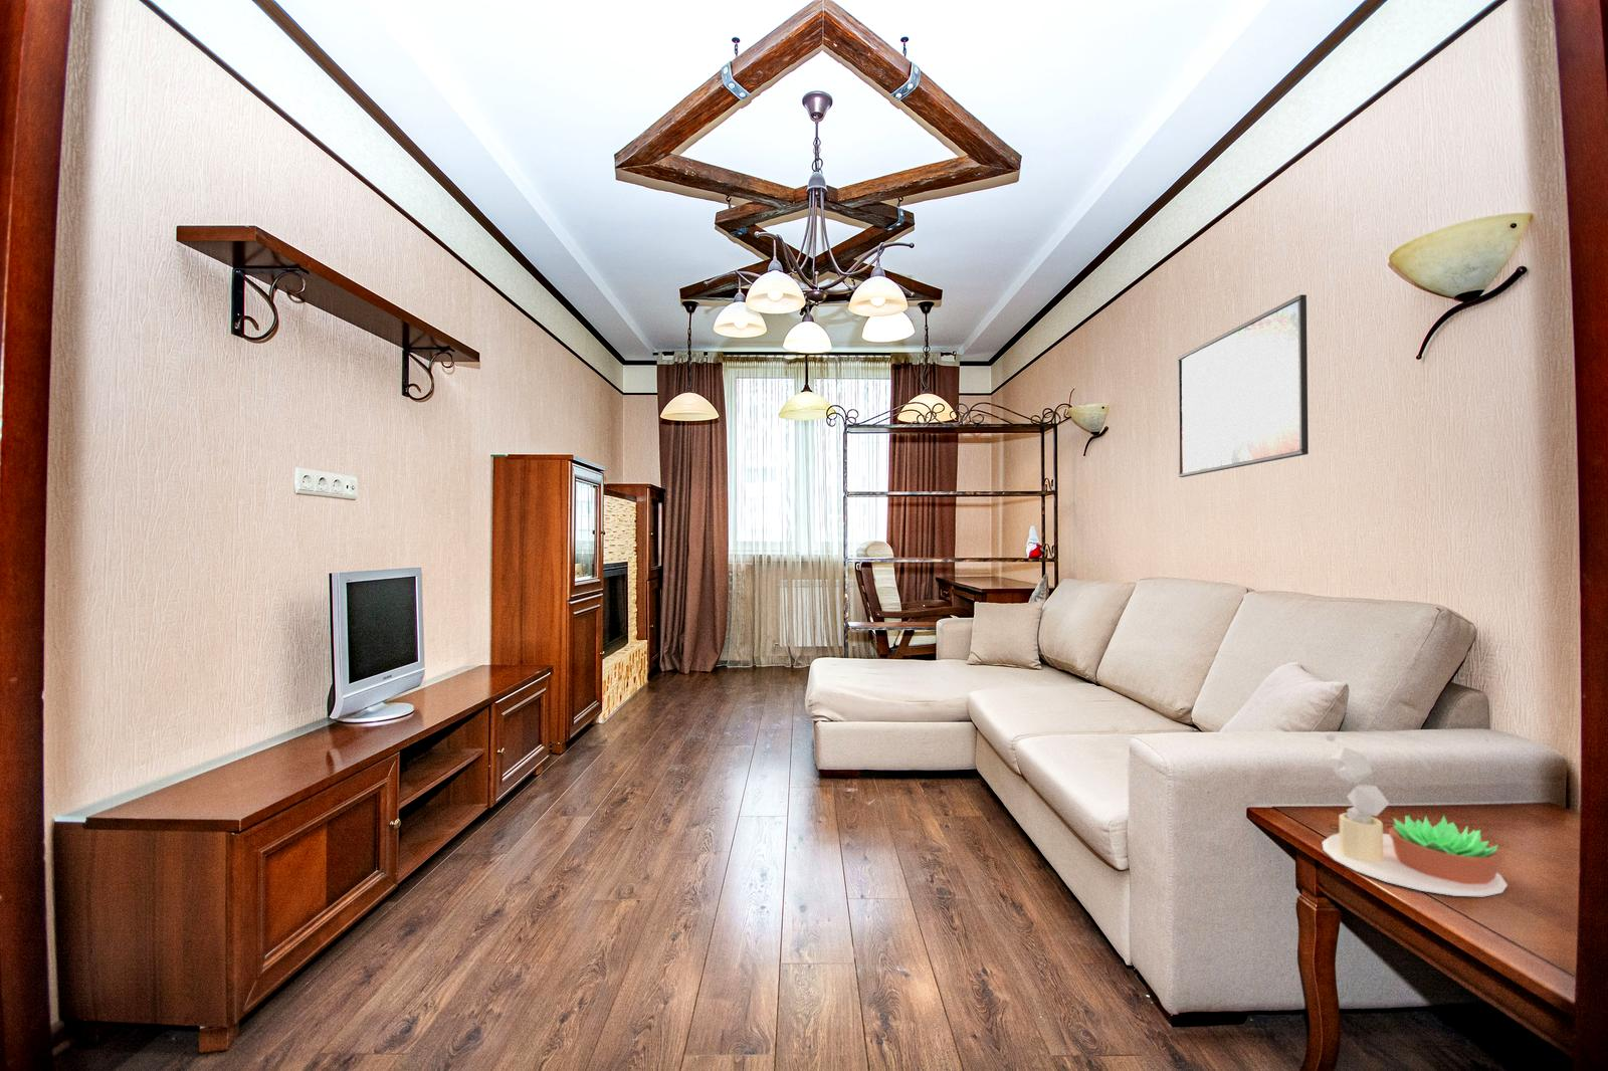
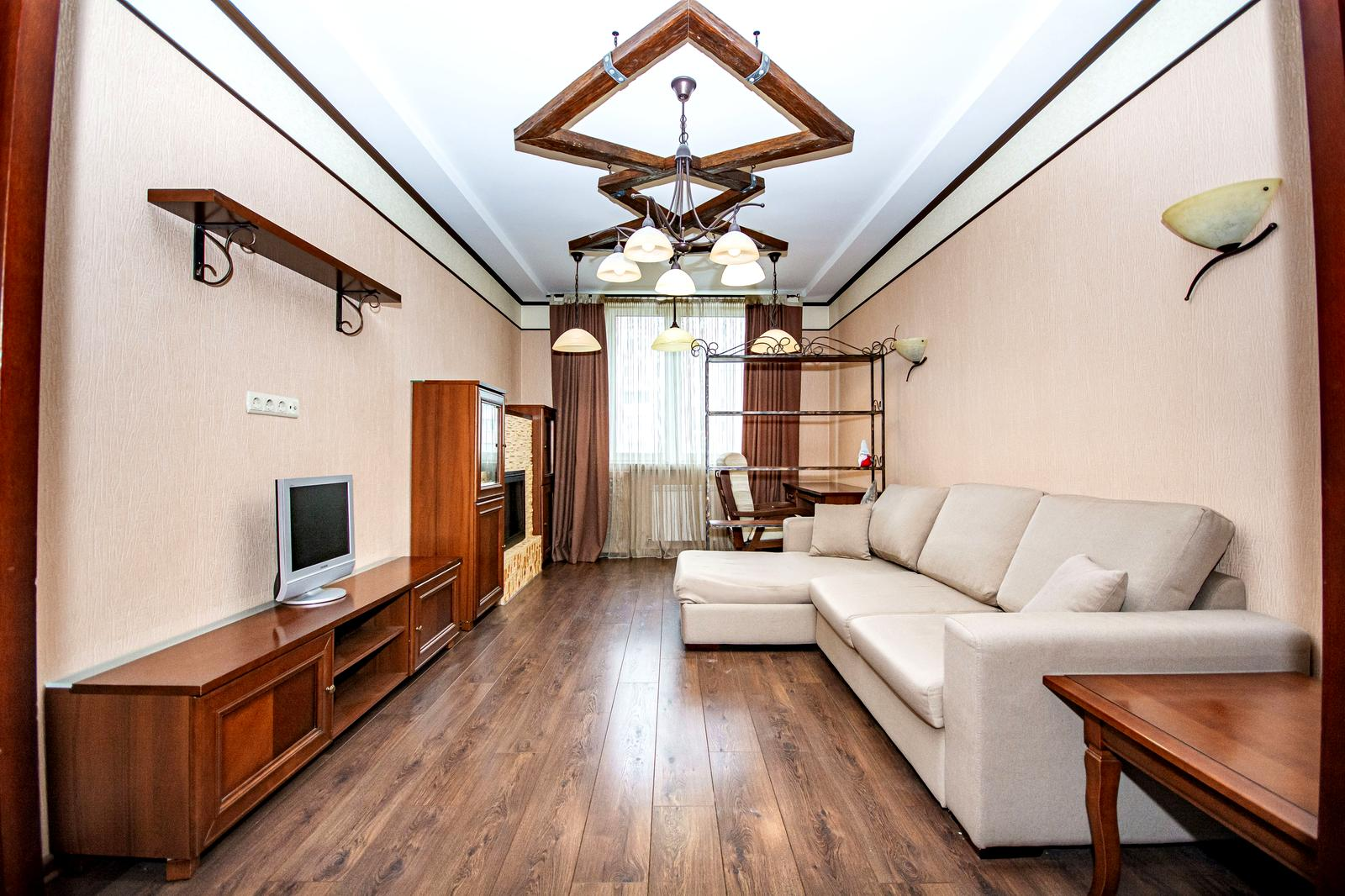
- succulent plant [1321,732,1509,898]
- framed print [1176,293,1309,478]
